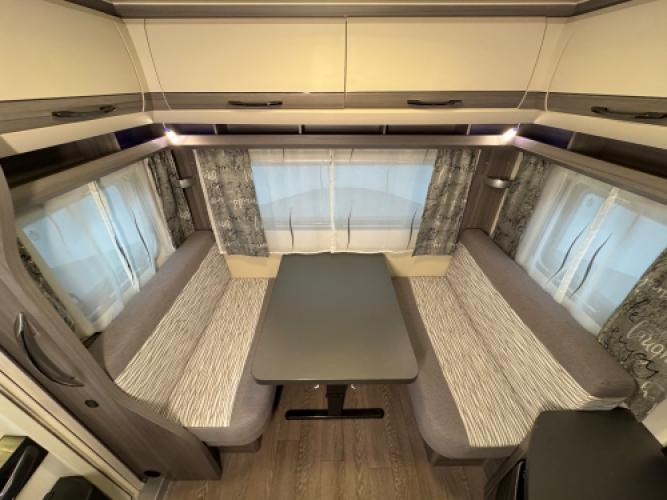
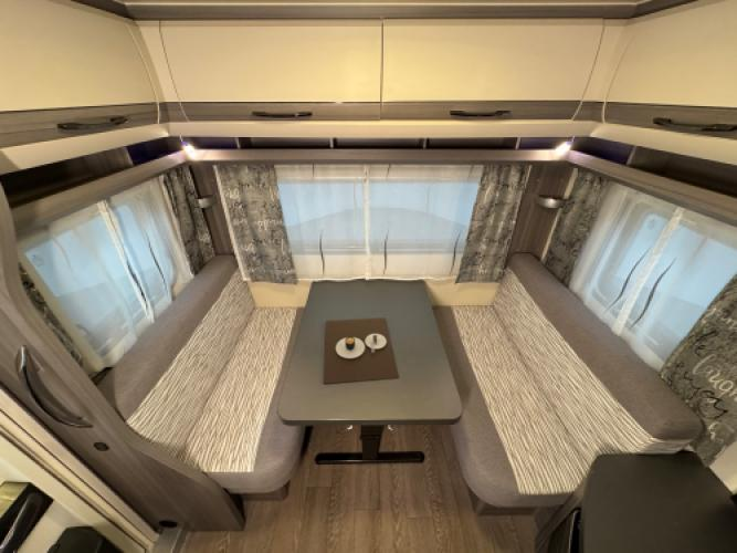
+ place mat [323,316,400,385]
